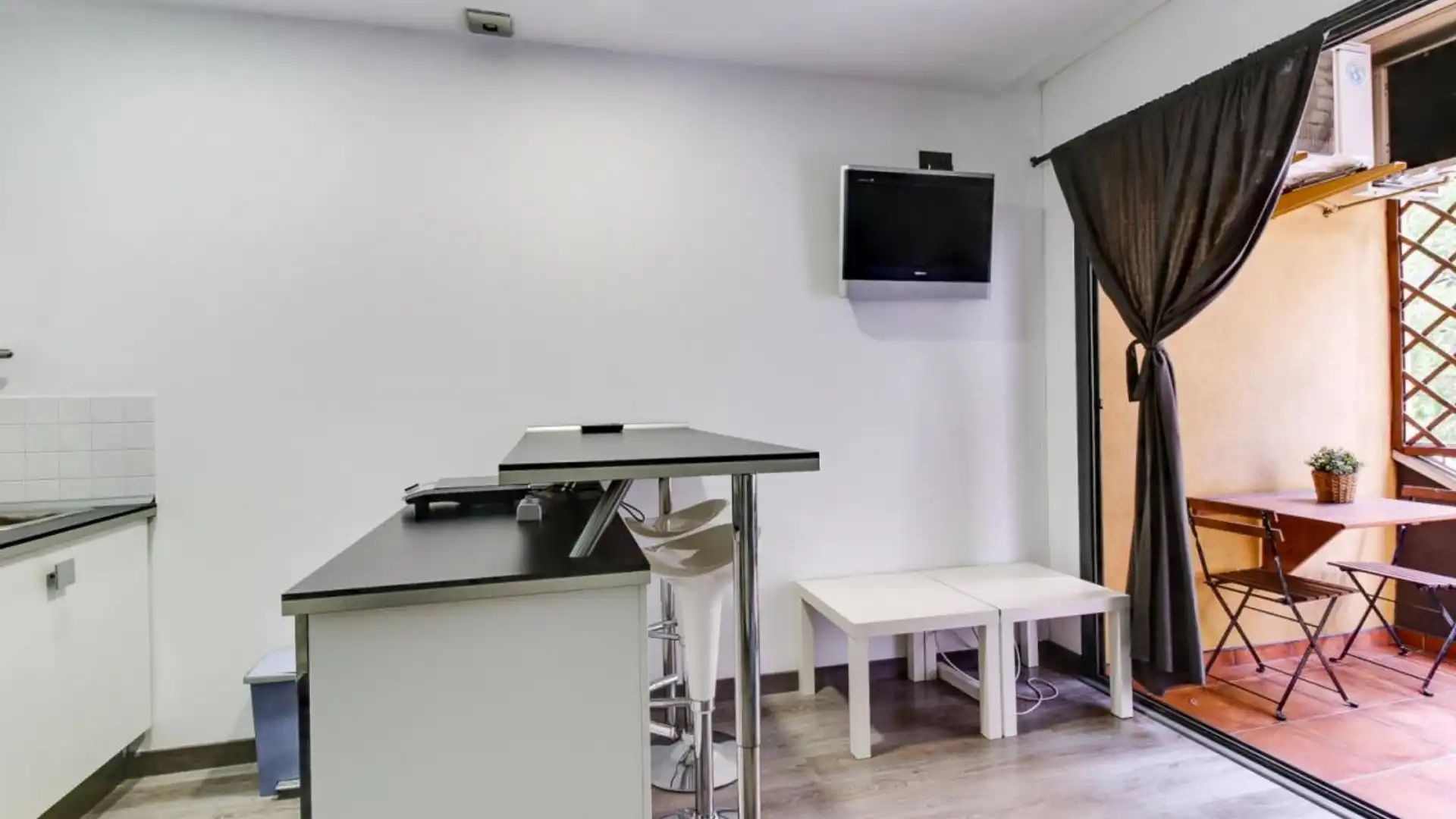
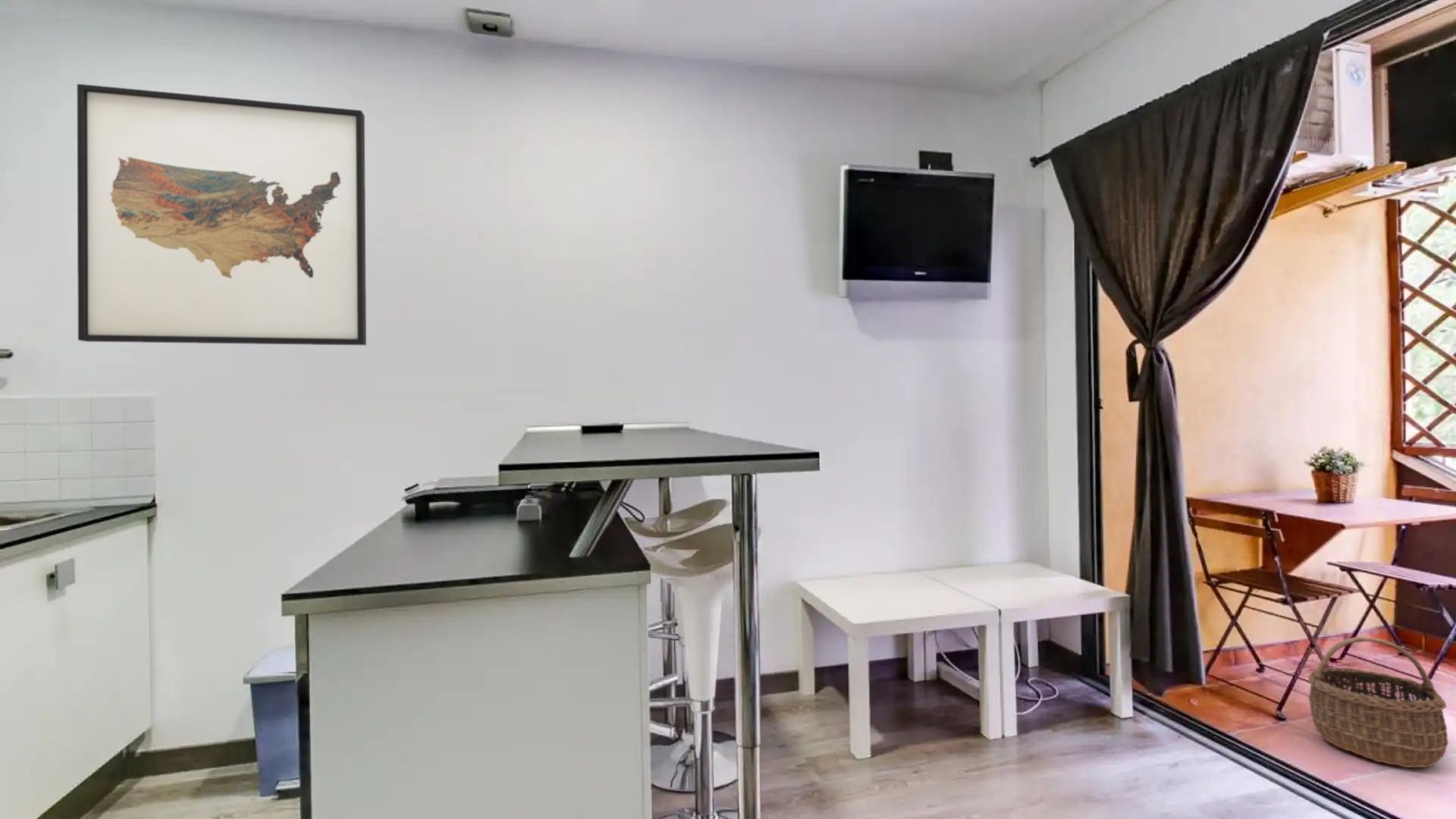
+ wicker basket [1307,636,1449,769]
+ wall art [77,83,367,346]
